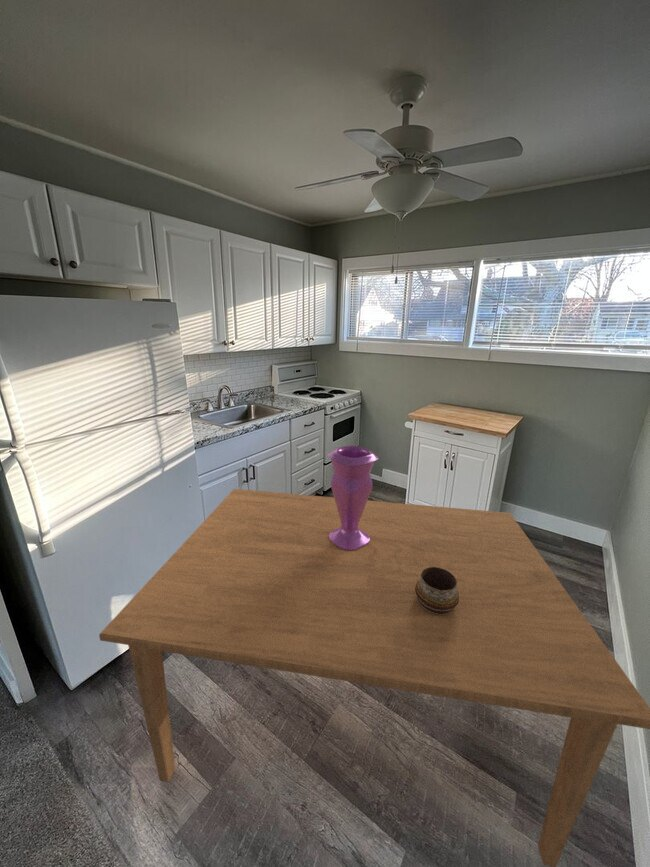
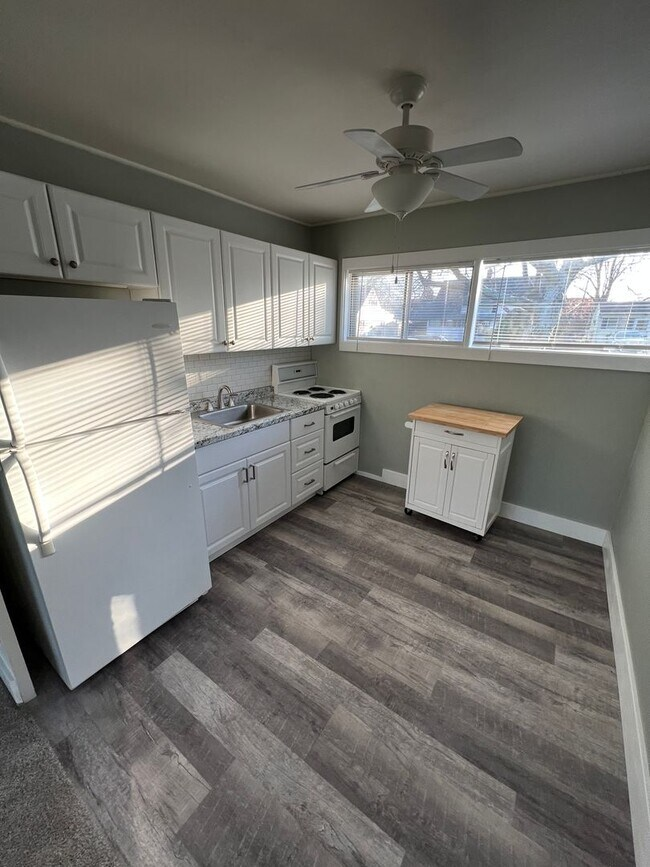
- dining table [98,488,650,867]
- vase [326,445,379,550]
- decorative bowl [415,567,459,614]
